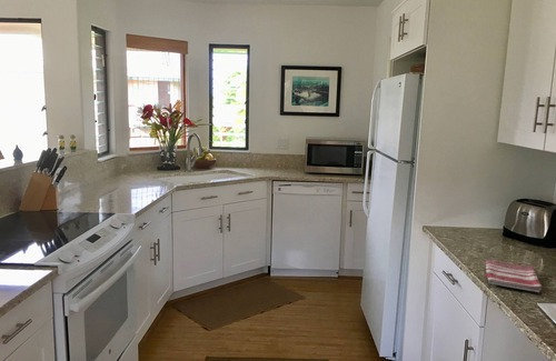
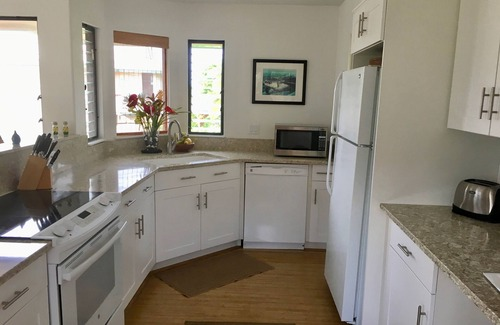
- dish towel [484,259,543,293]
